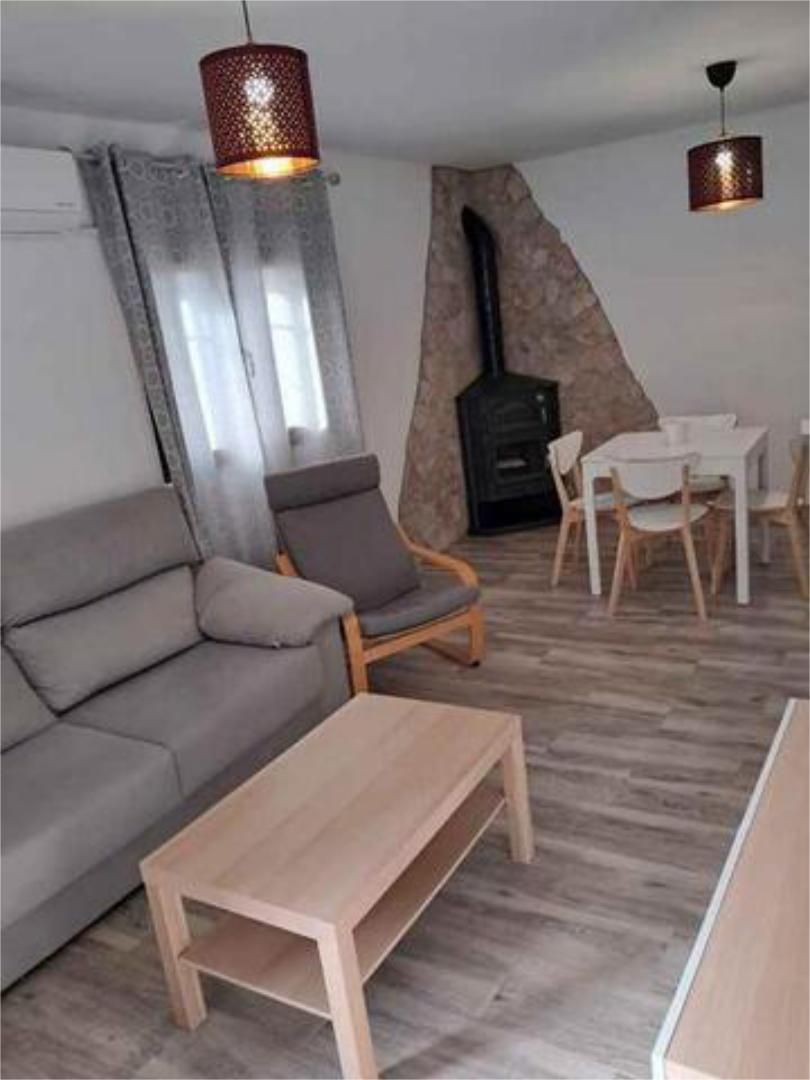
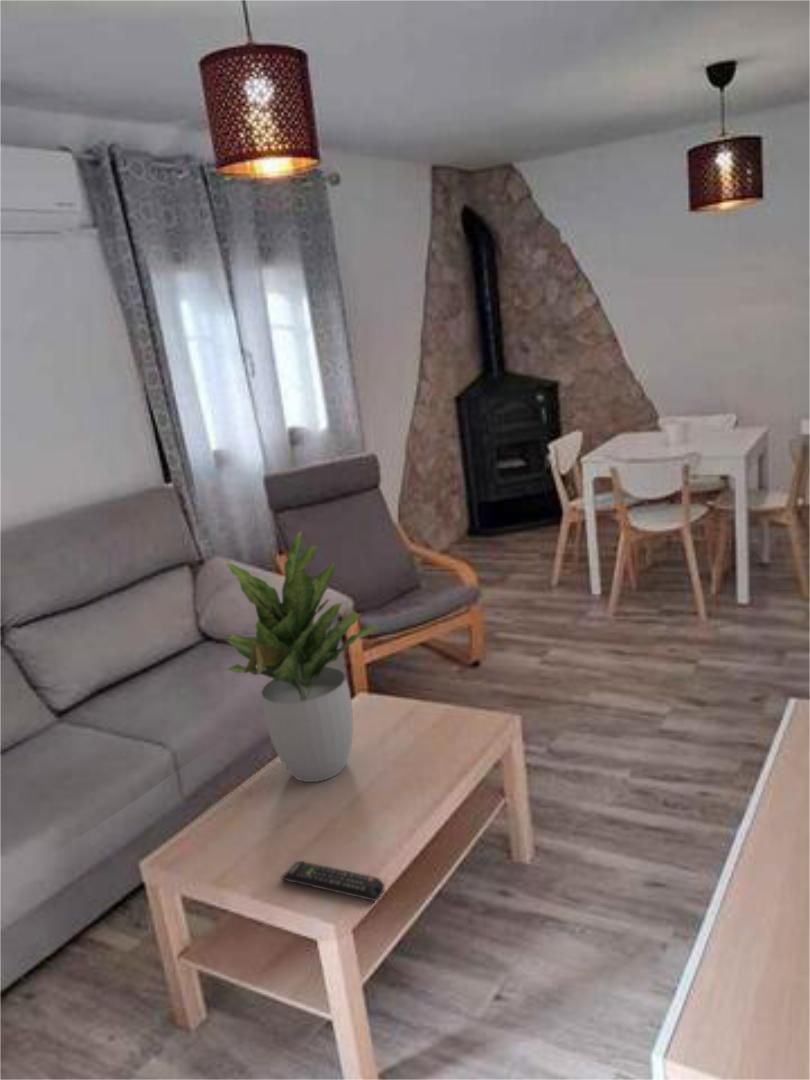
+ potted plant [220,530,380,783]
+ remote control [280,860,385,902]
